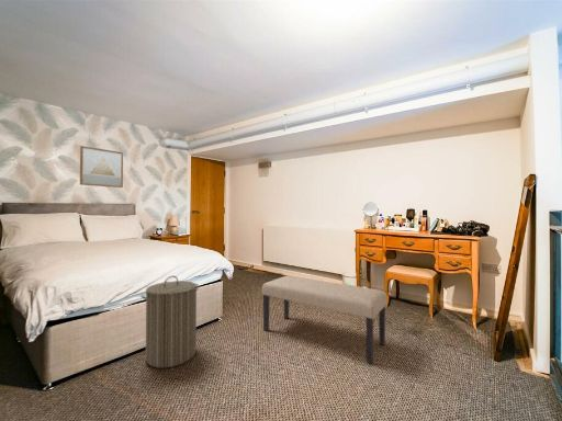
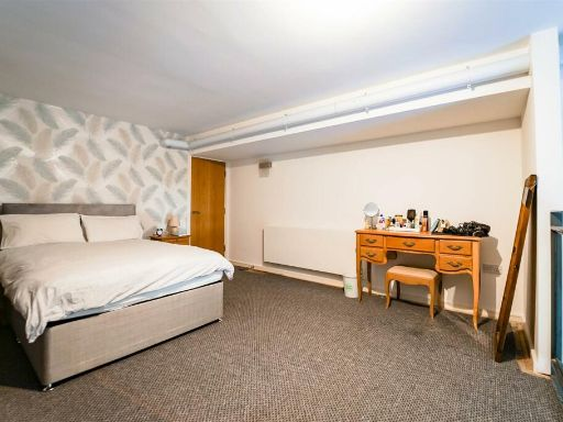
- laundry hamper [139,275,200,369]
- bench [260,275,389,364]
- wall art [79,145,124,189]
